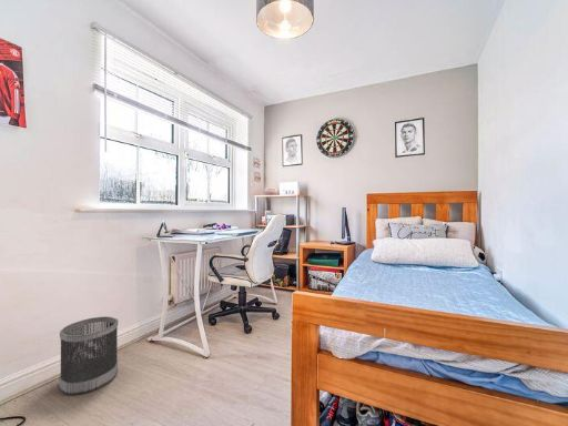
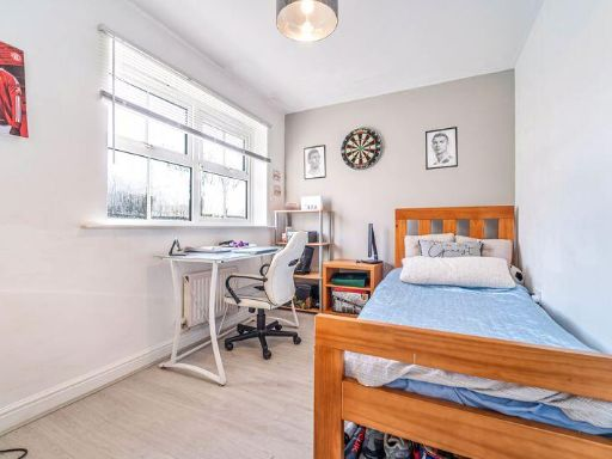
- wastebasket [59,315,119,396]
